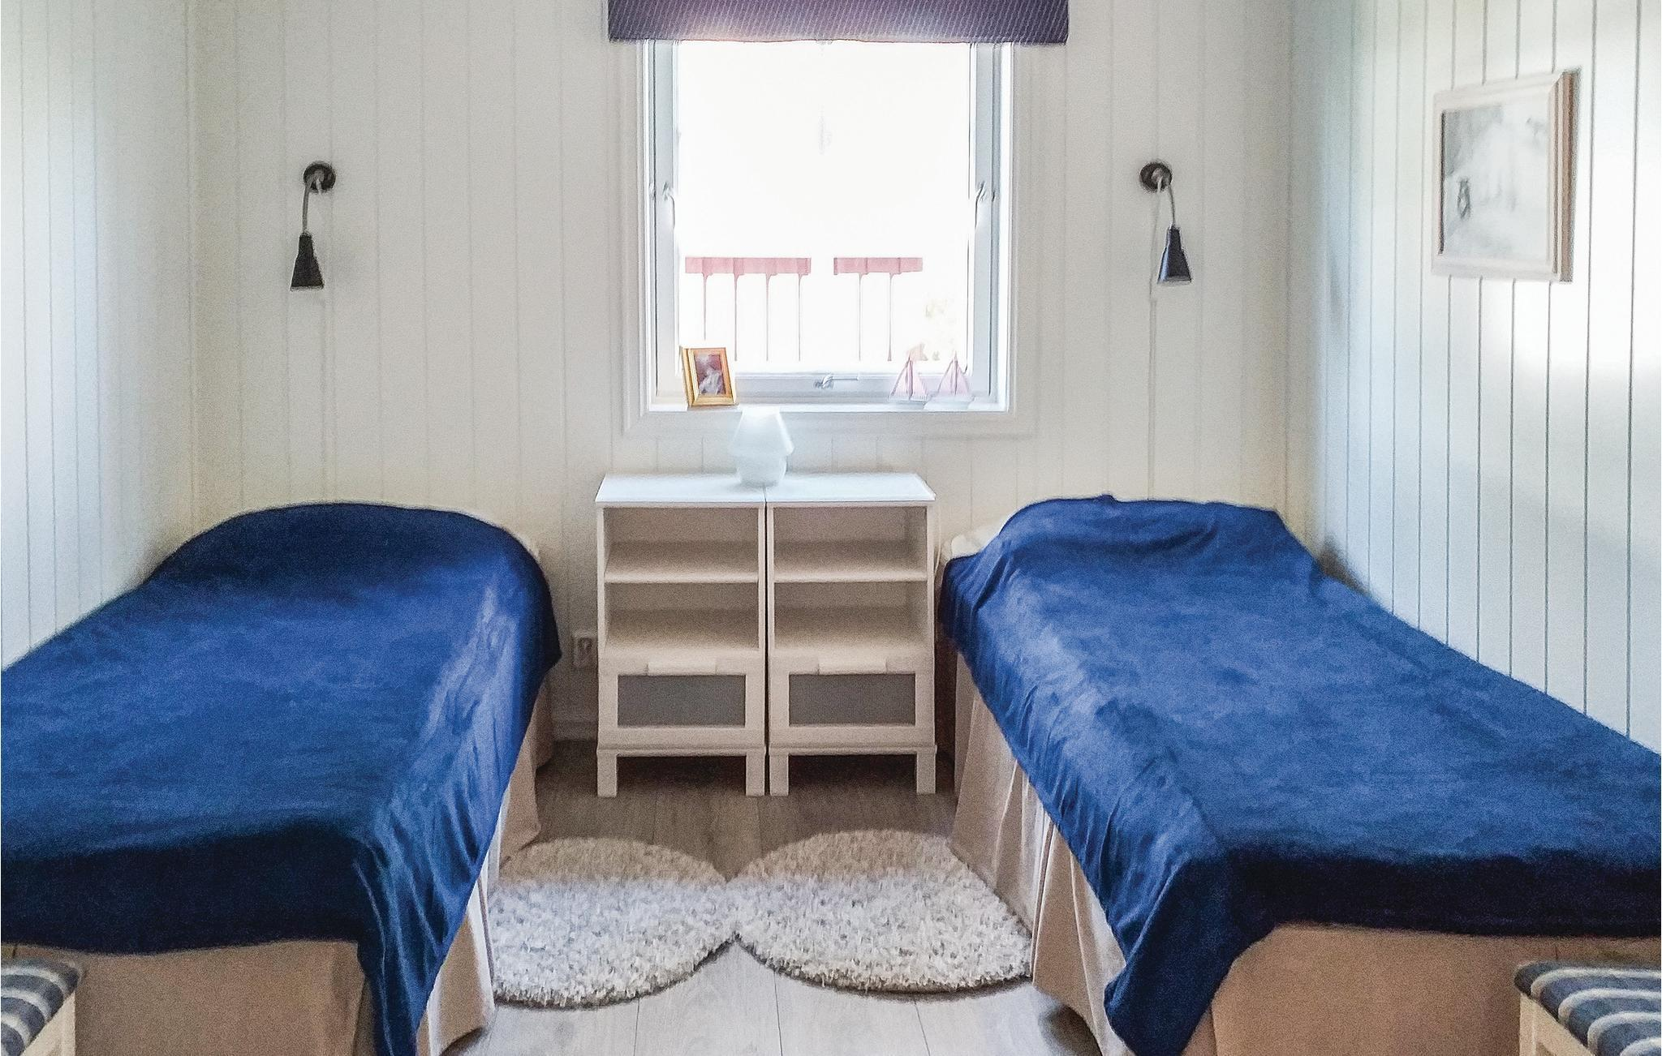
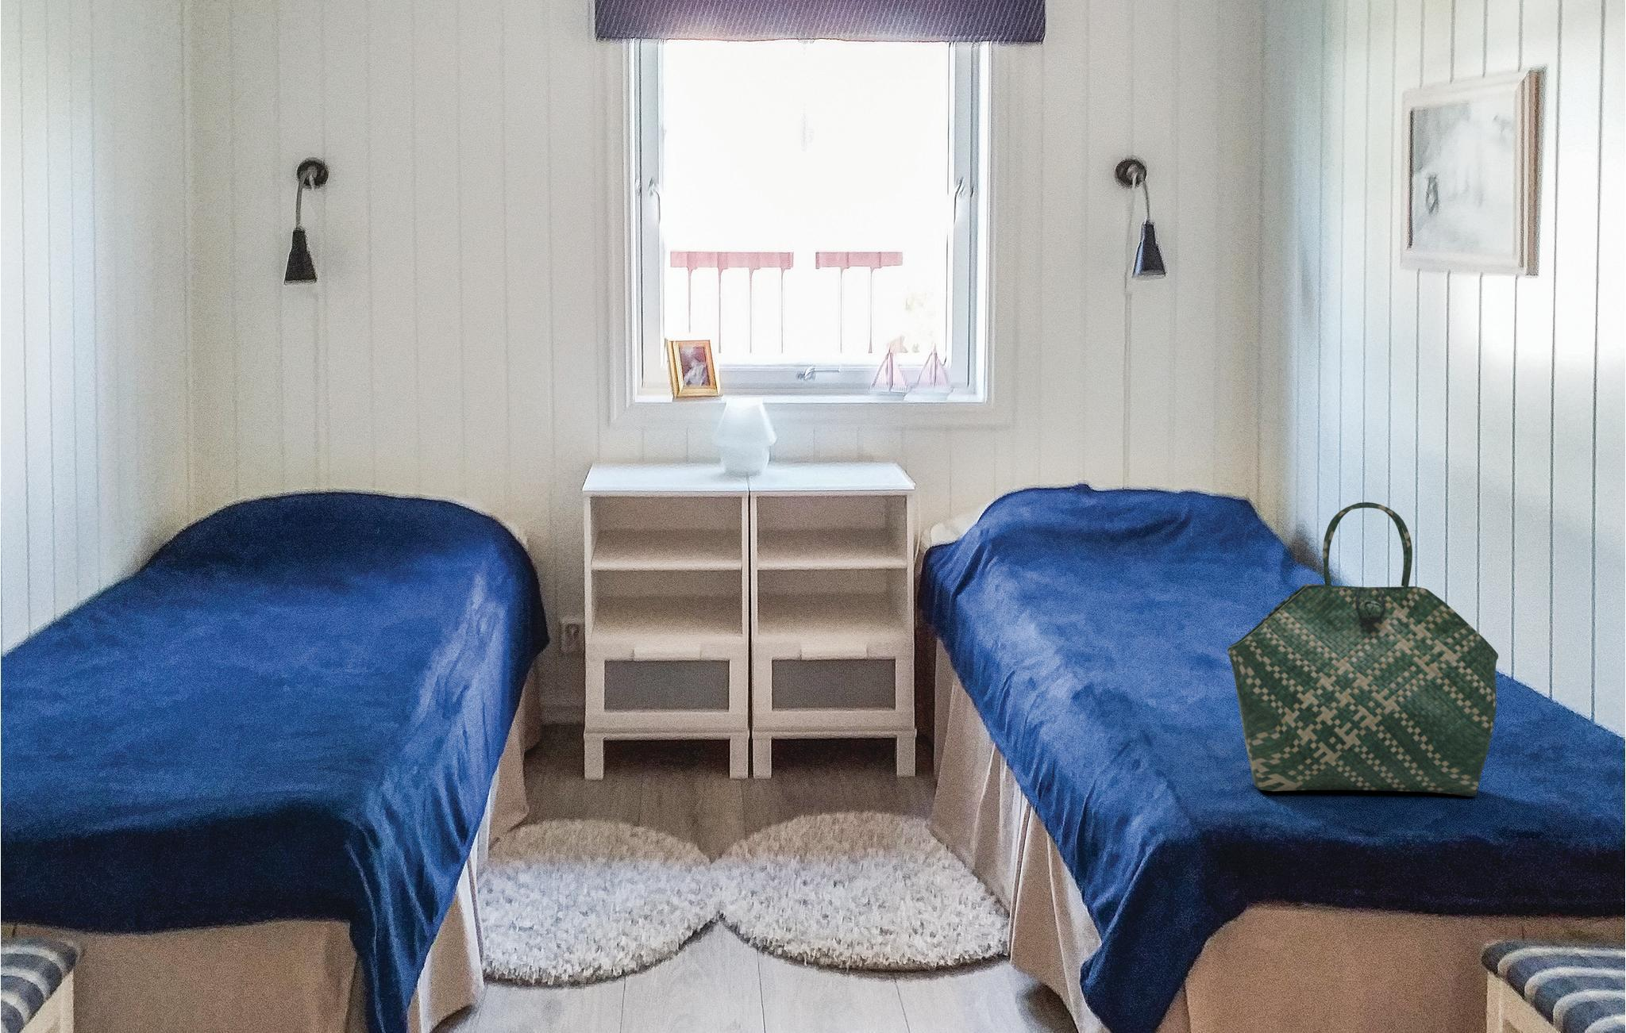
+ tote bag [1227,501,1499,797]
